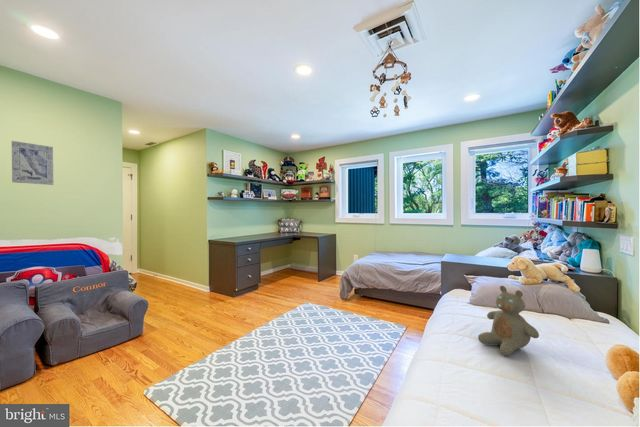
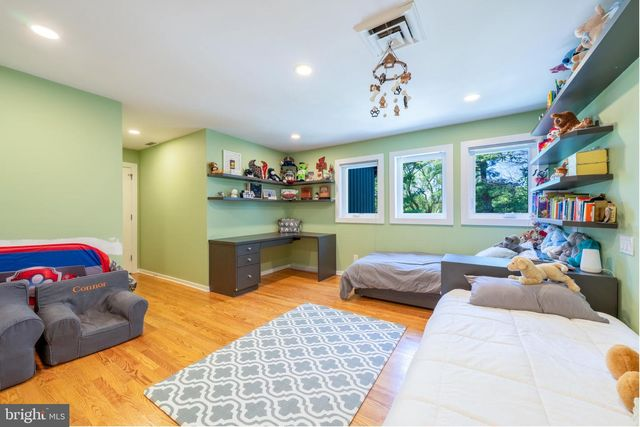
- teddy bear [477,285,540,357]
- wall art [11,140,54,186]
